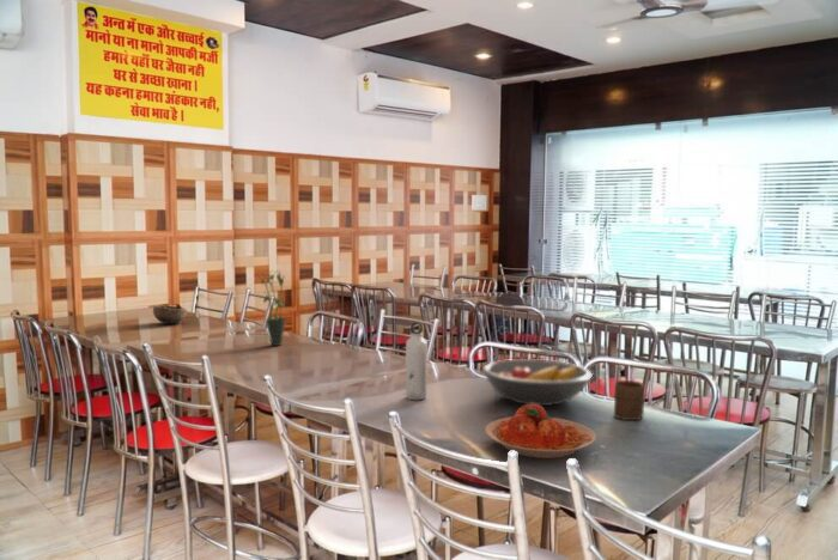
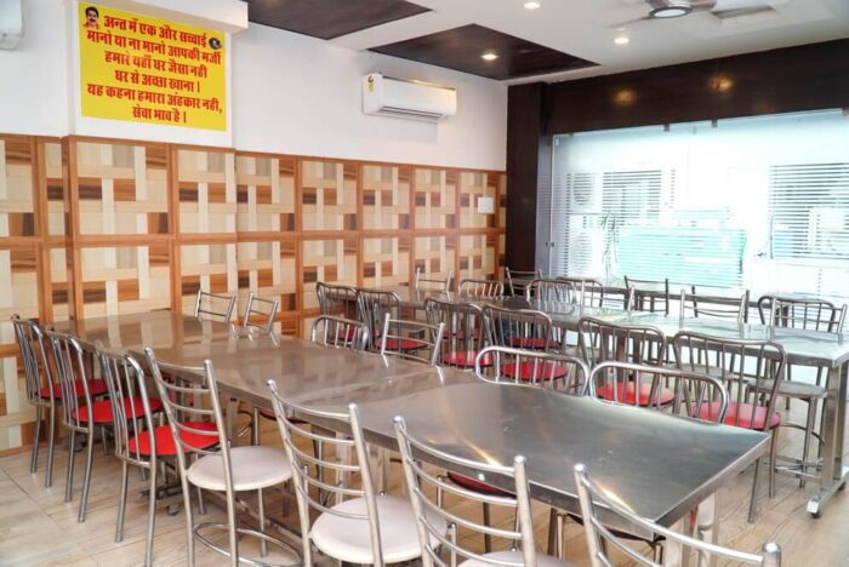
- fruit bowl [481,358,594,407]
- water bottle [405,321,429,401]
- cup [613,379,645,421]
- bowl [152,303,188,325]
- potted plant [253,269,287,347]
- plate [484,403,597,459]
